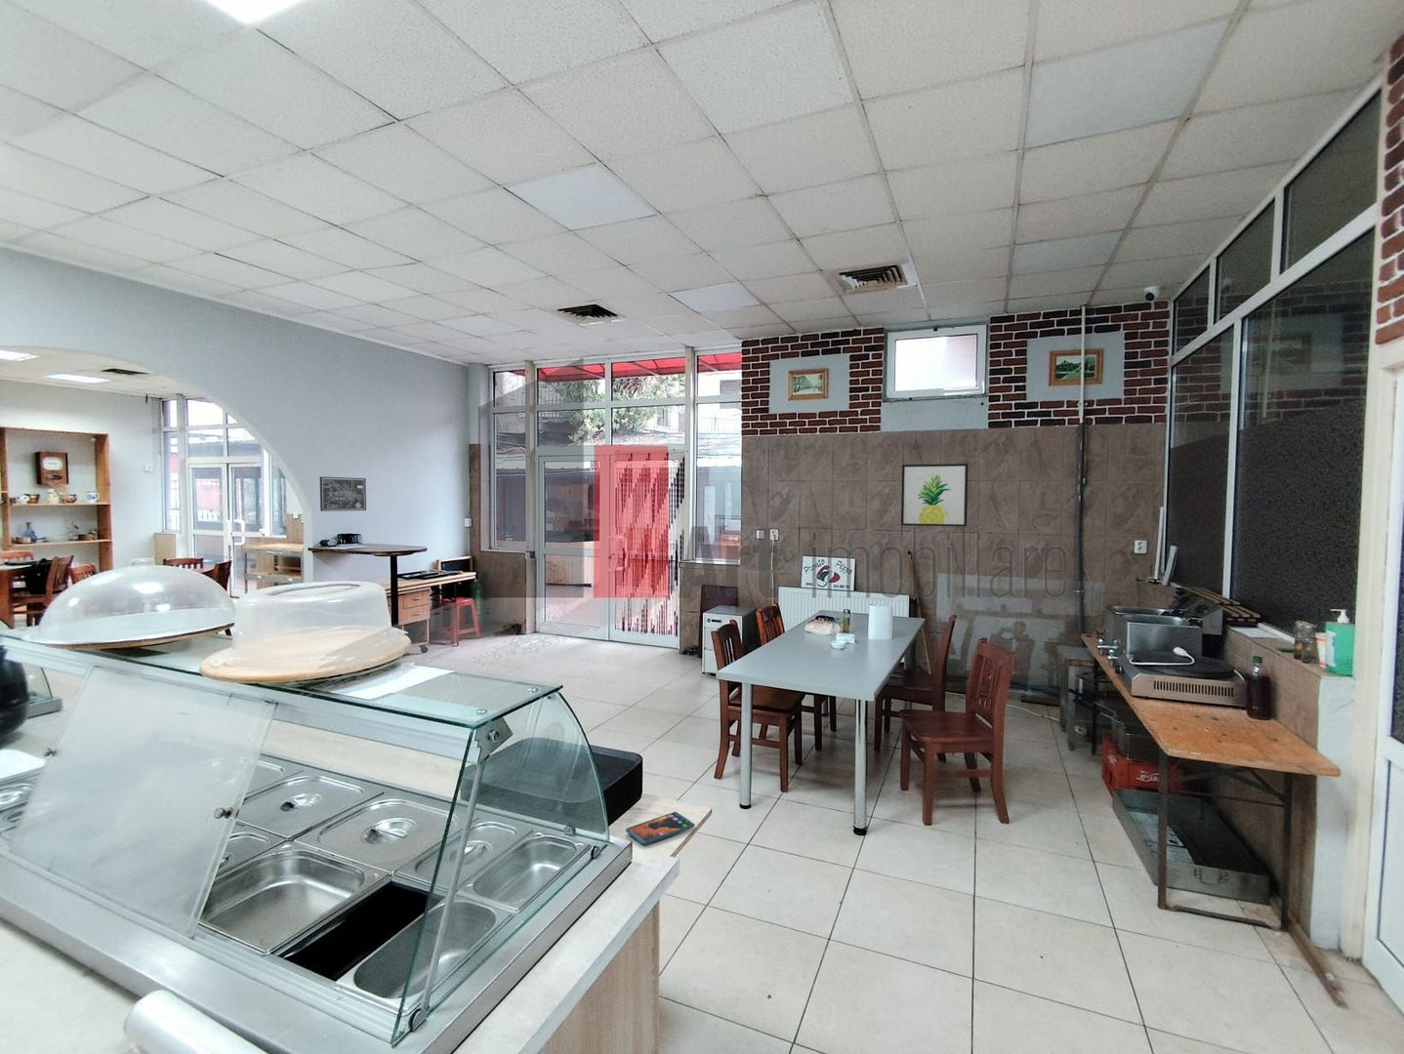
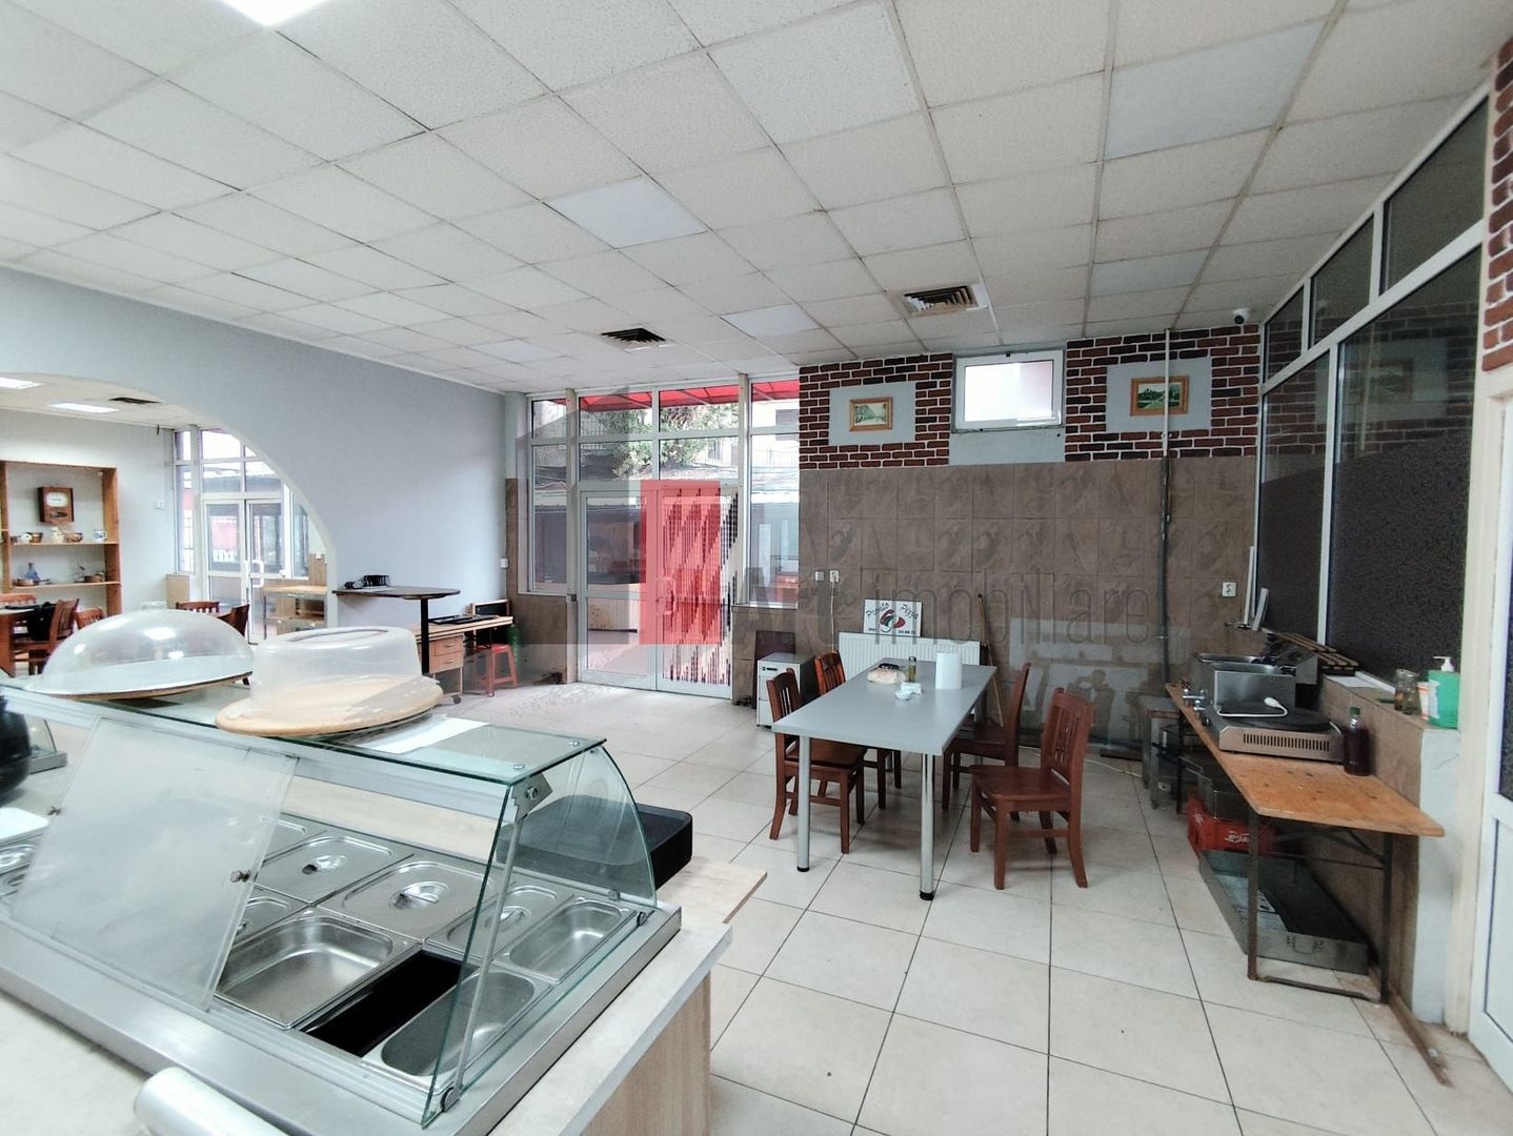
- wall art [900,463,969,527]
- smartphone [624,812,695,846]
- wall art [319,476,368,513]
